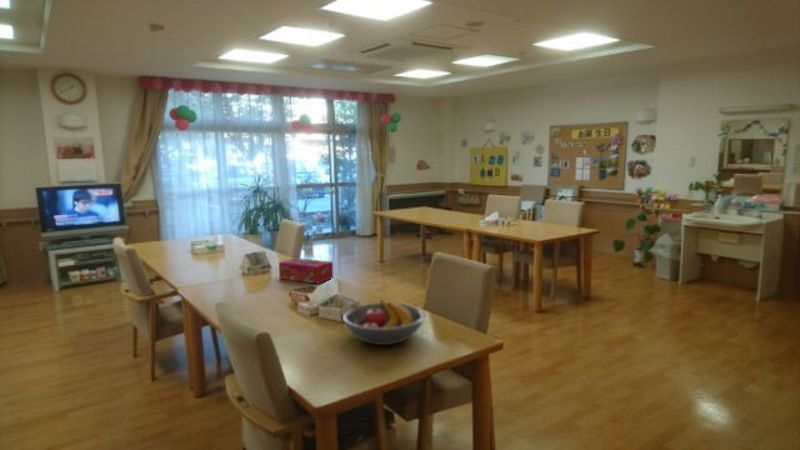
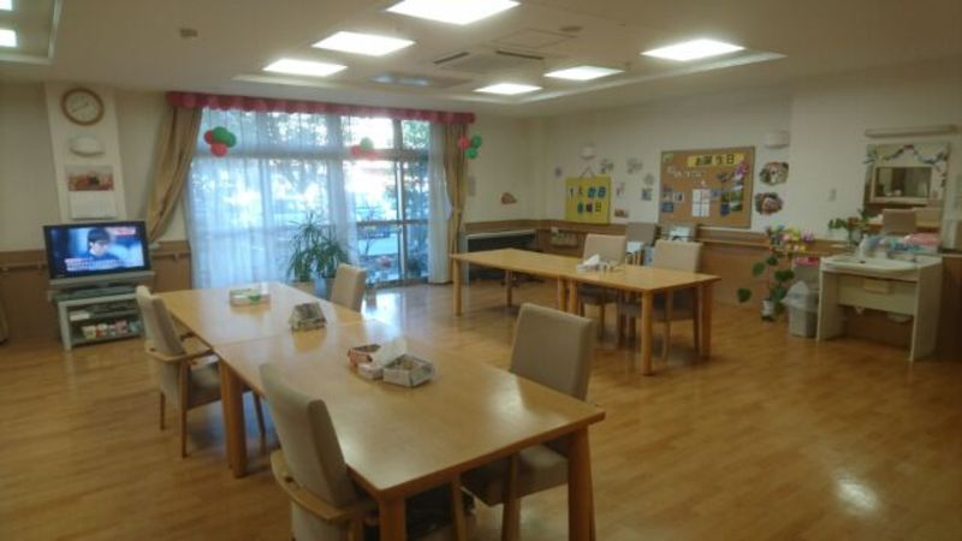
- tissue box [278,257,334,285]
- fruit bowl [342,299,426,346]
